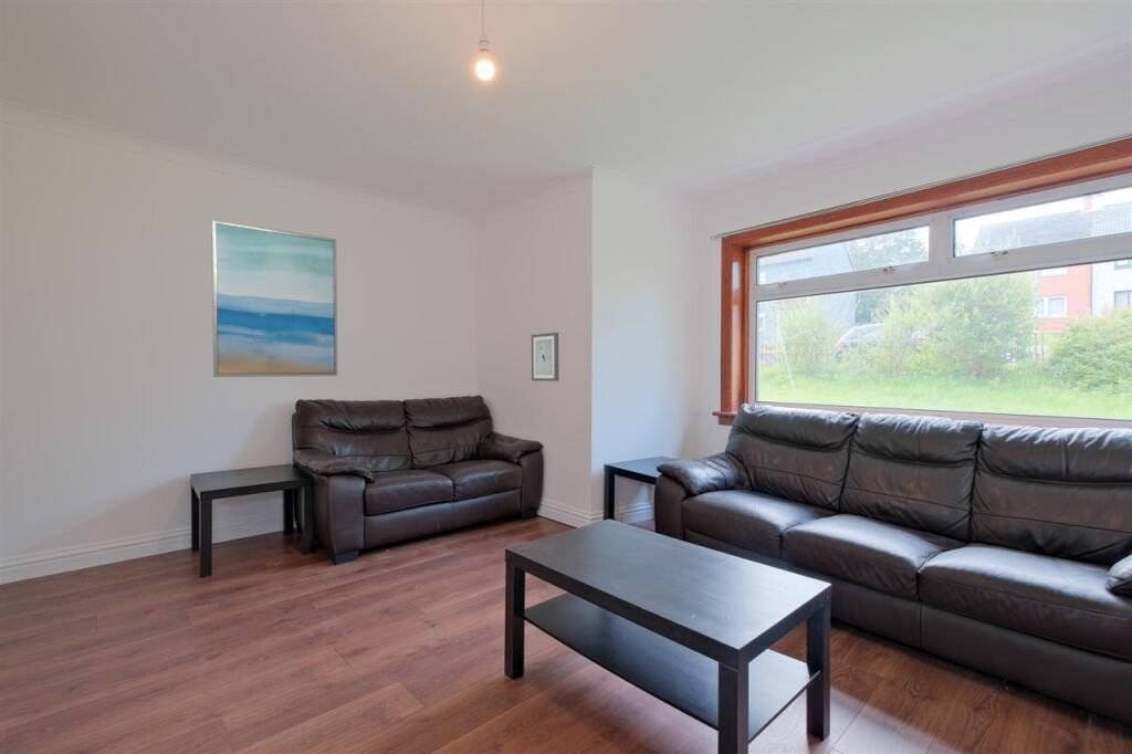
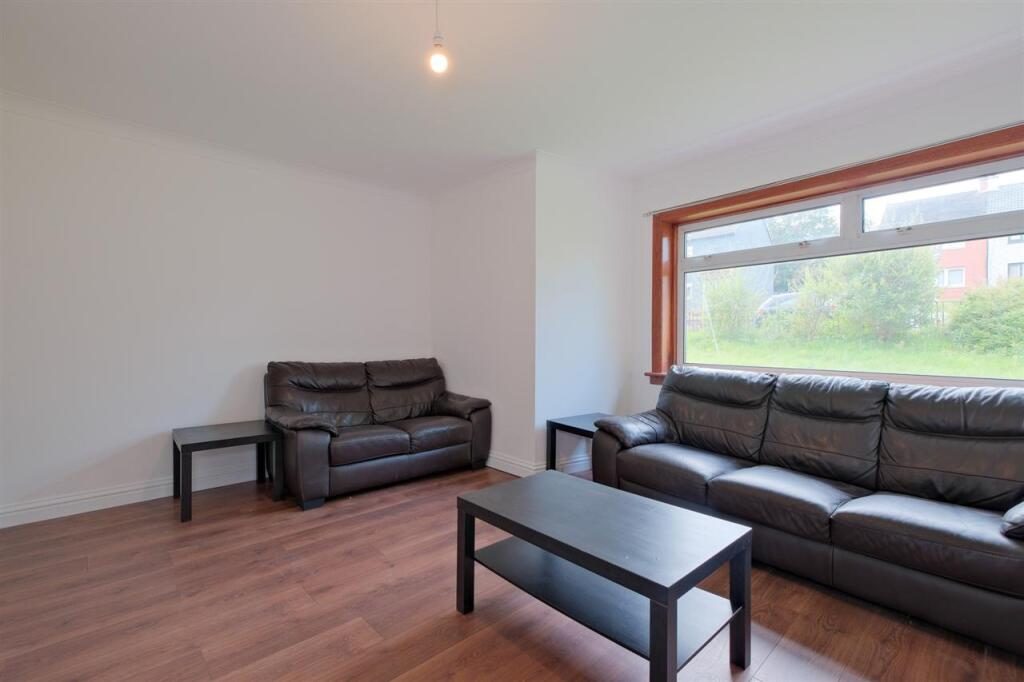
- wall art [210,219,338,378]
- wall art [531,332,560,383]
